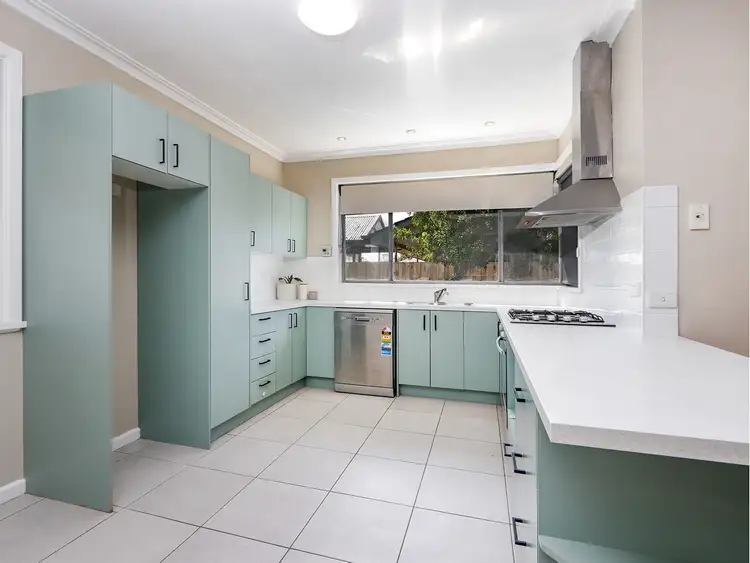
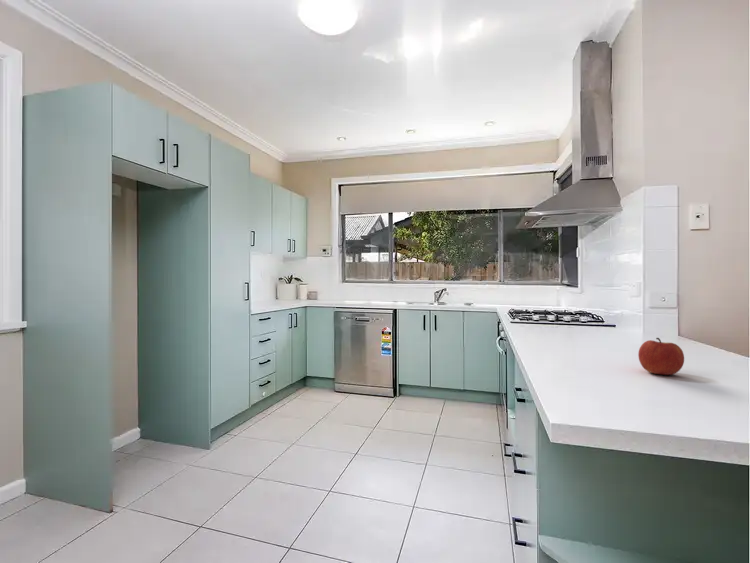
+ apple [637,337,685,376]
